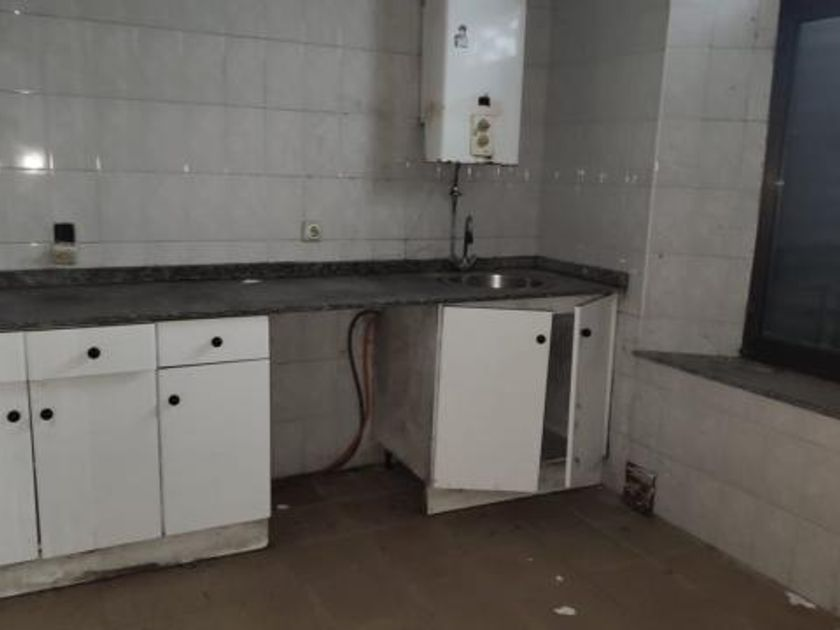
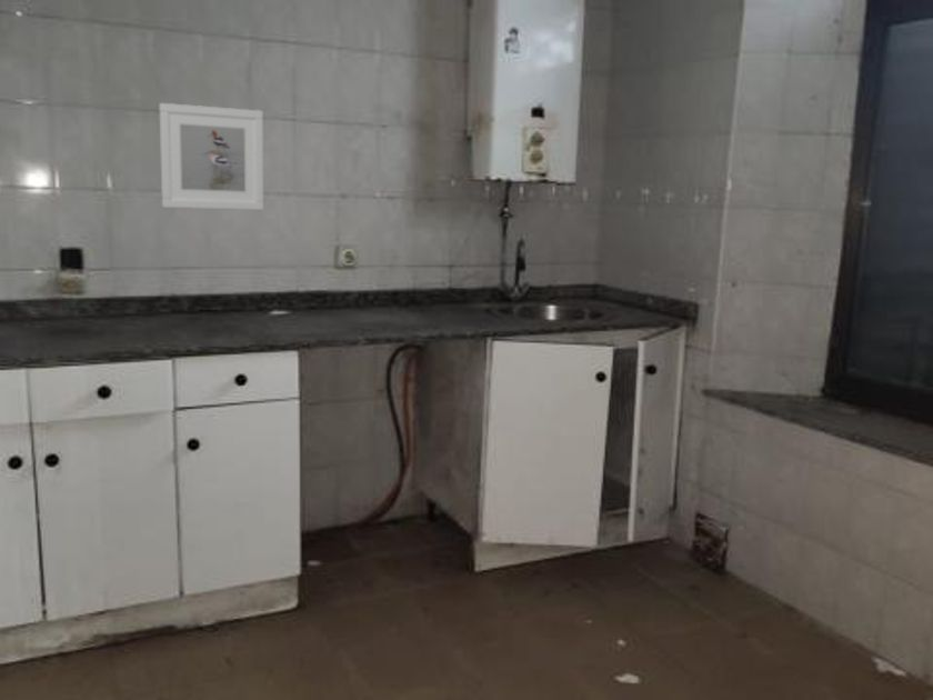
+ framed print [158,102,264,211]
